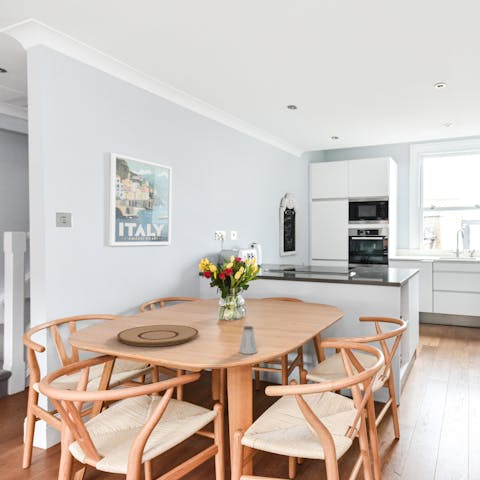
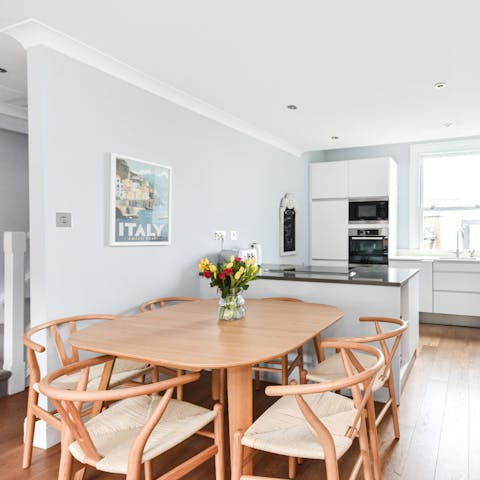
- saltshaker [238,325,259,355]
- plate [116,324,199,347]
